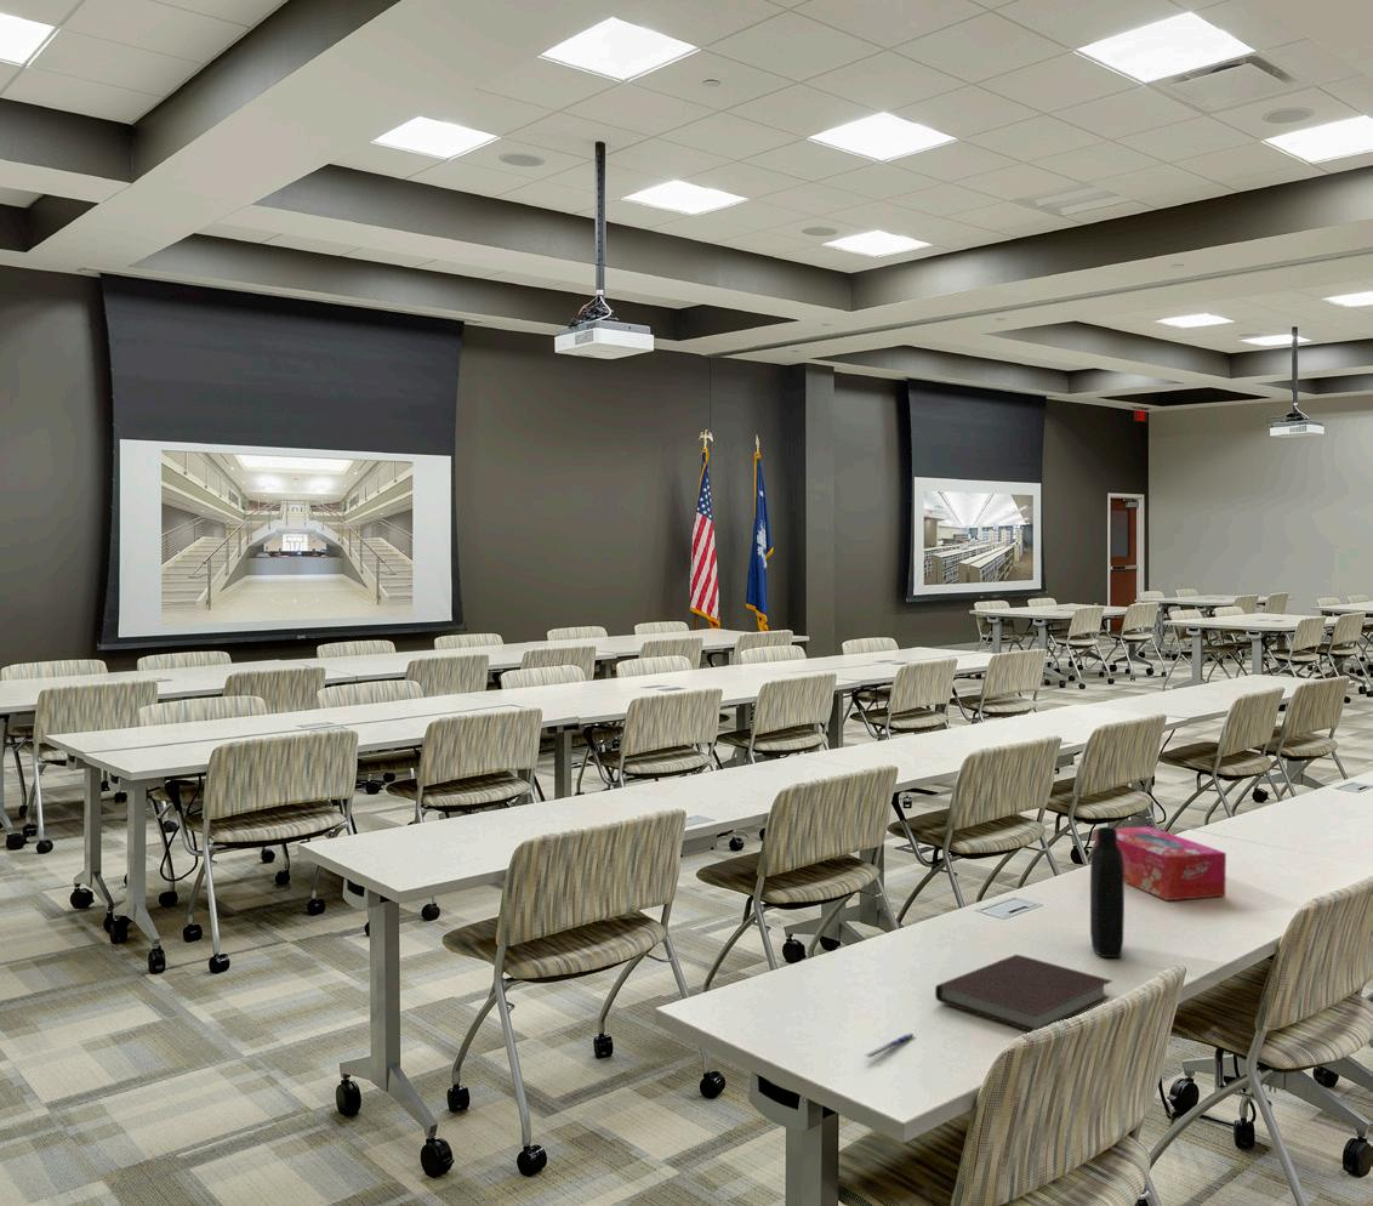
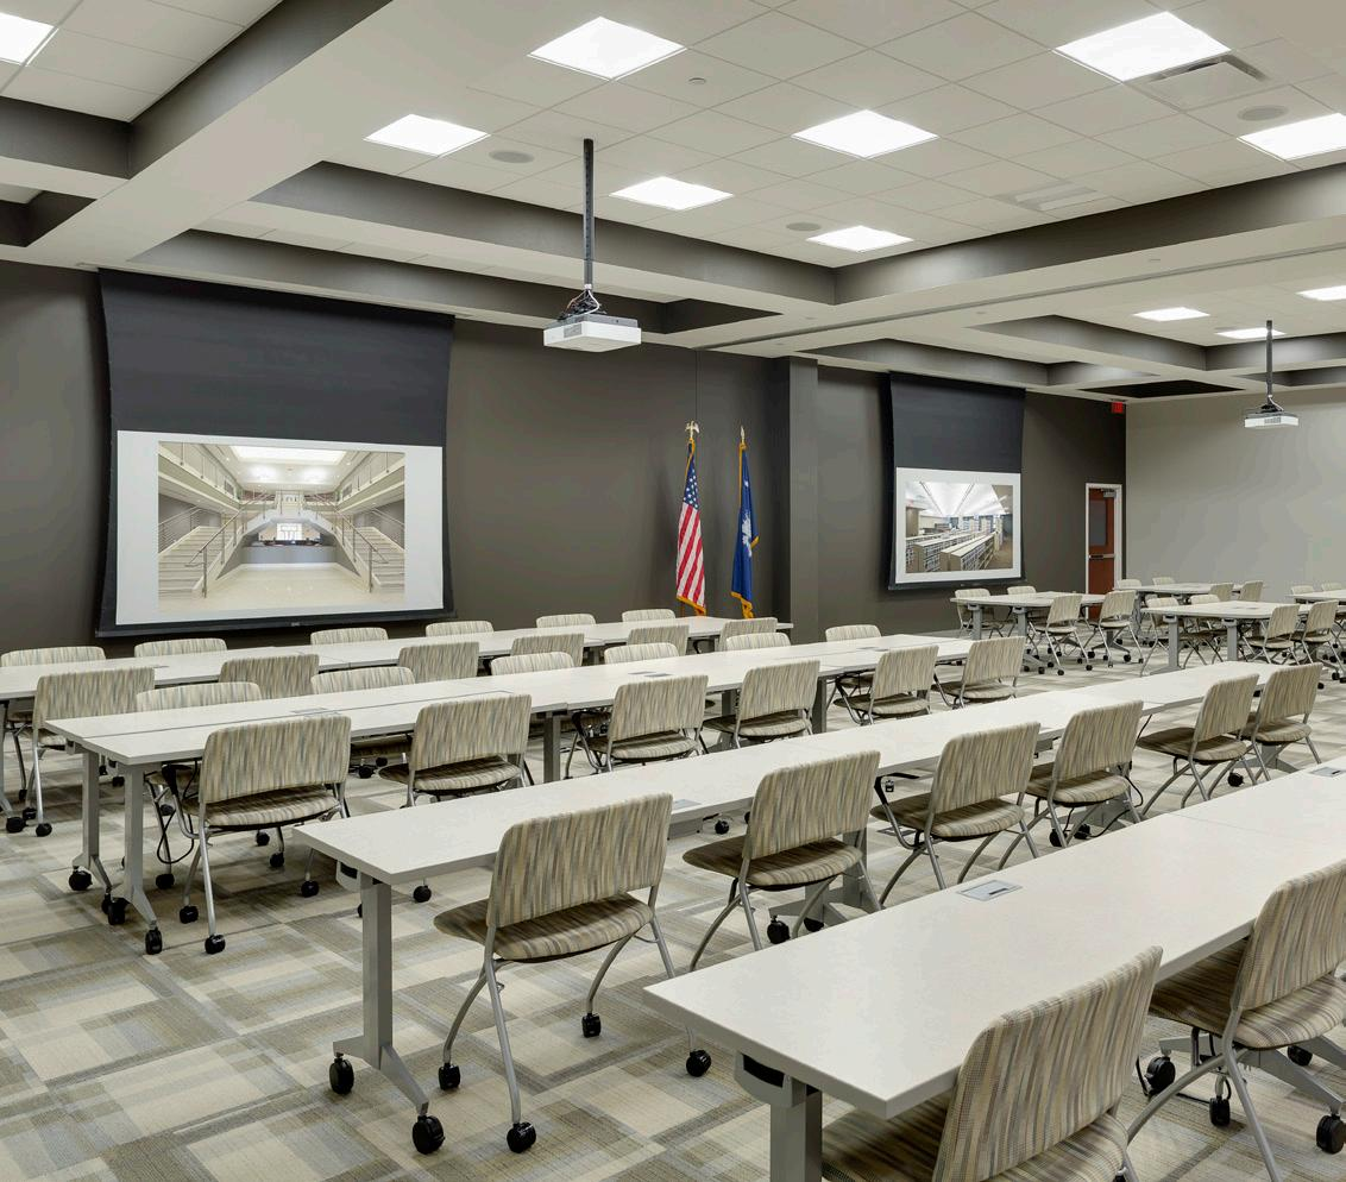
- notebook [934,954,1113,1033]
- bottle [1089,826,1126,958]
- pen [864,1033,917,1059]
- tissue box [1094,825,1227,901]
